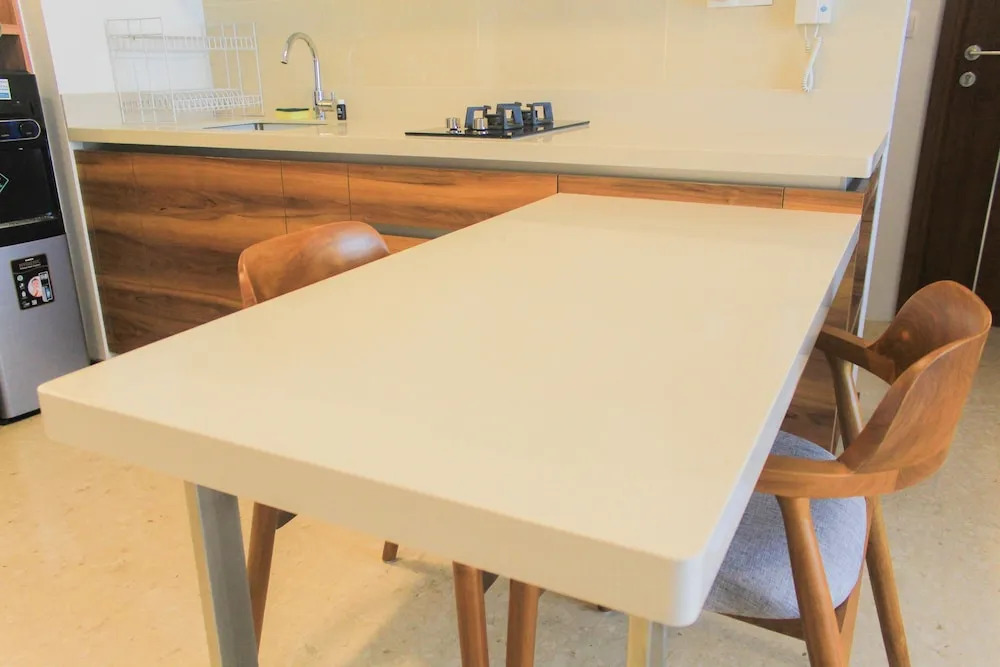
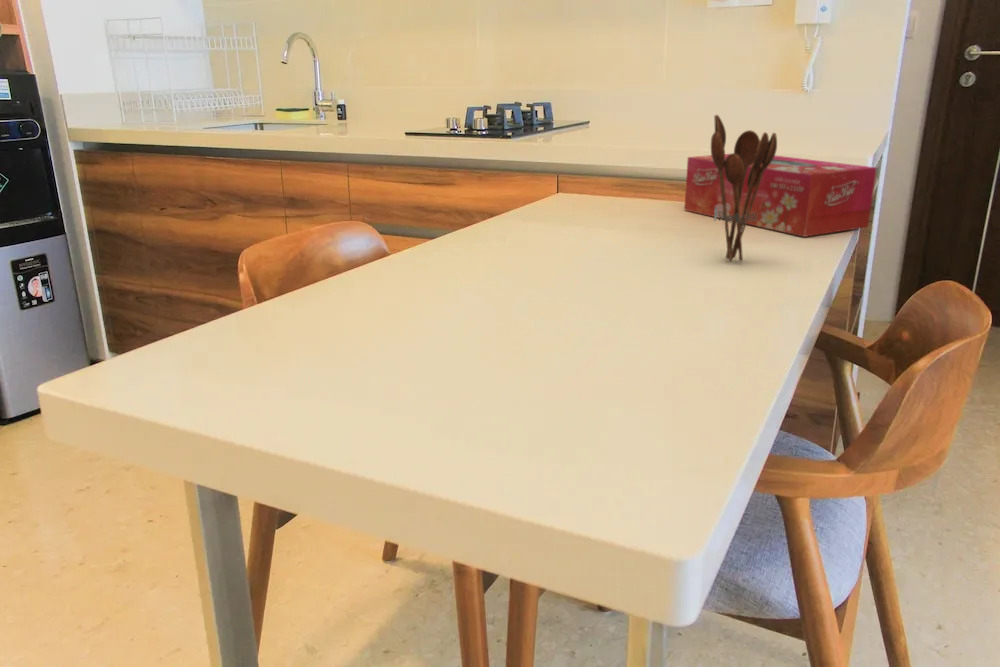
+ utensil holder [710,114,778,262]
+ tissue box [683,153,877,238]
